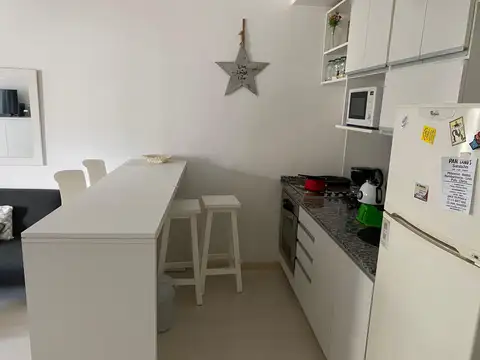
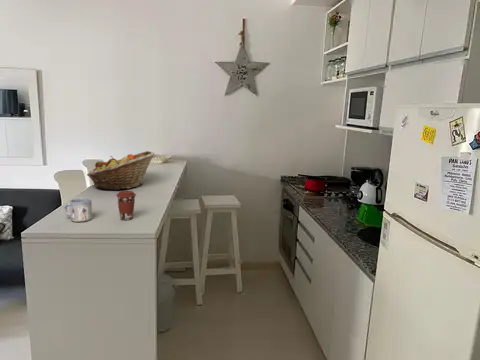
+ fruit basket [86,150,156,191]
+ mug [62,197,93,223]
+ coffee cup [115,190,137,221]
